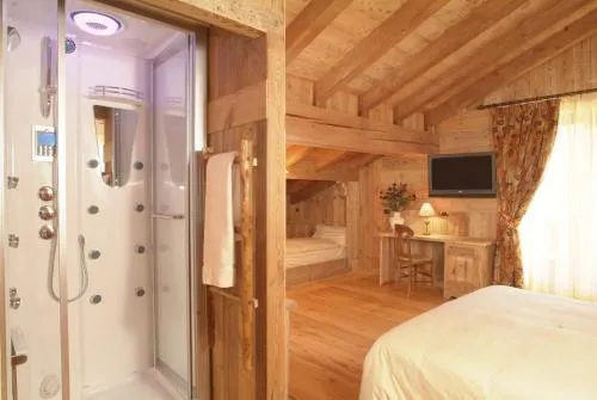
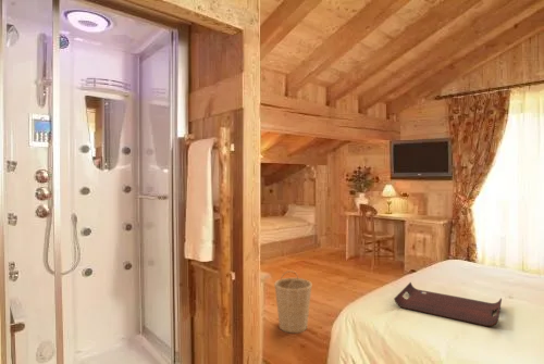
+ basket [273,269,313,335]
+ serving tray [393,281,503,327]
